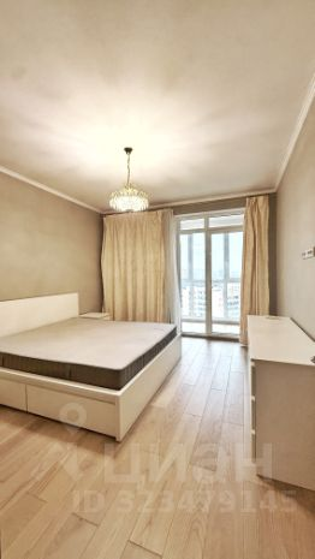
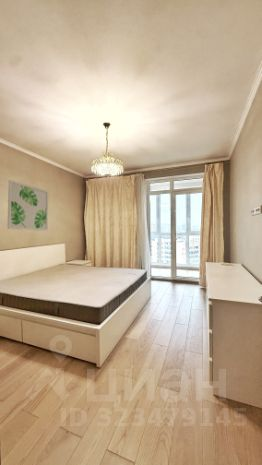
+ wall art [6,179,49,232]
